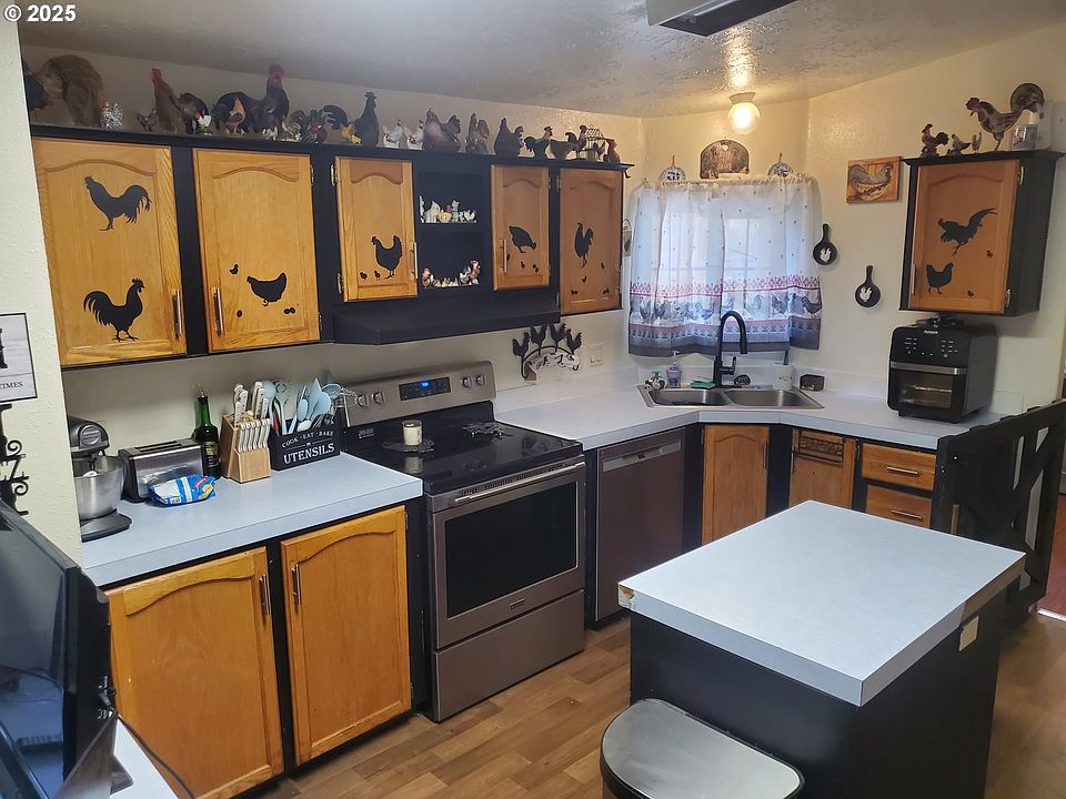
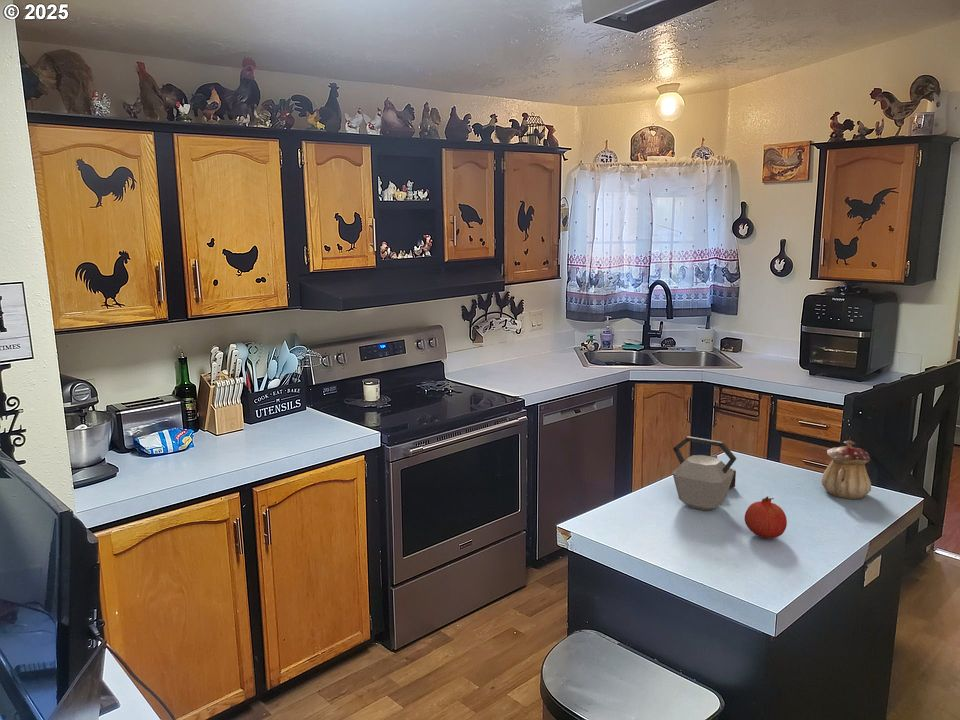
+ kettle [671,435,738,512]
+ fruit [744,495,788,539]
+ teapot [821,439,872,500]
